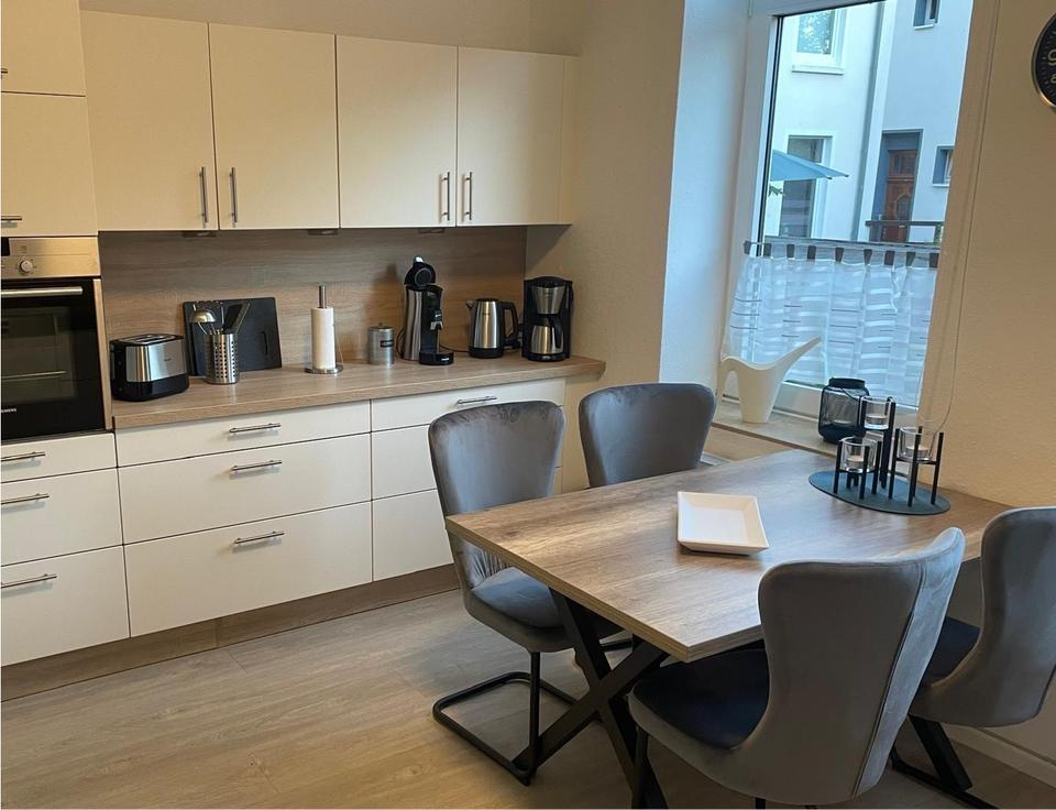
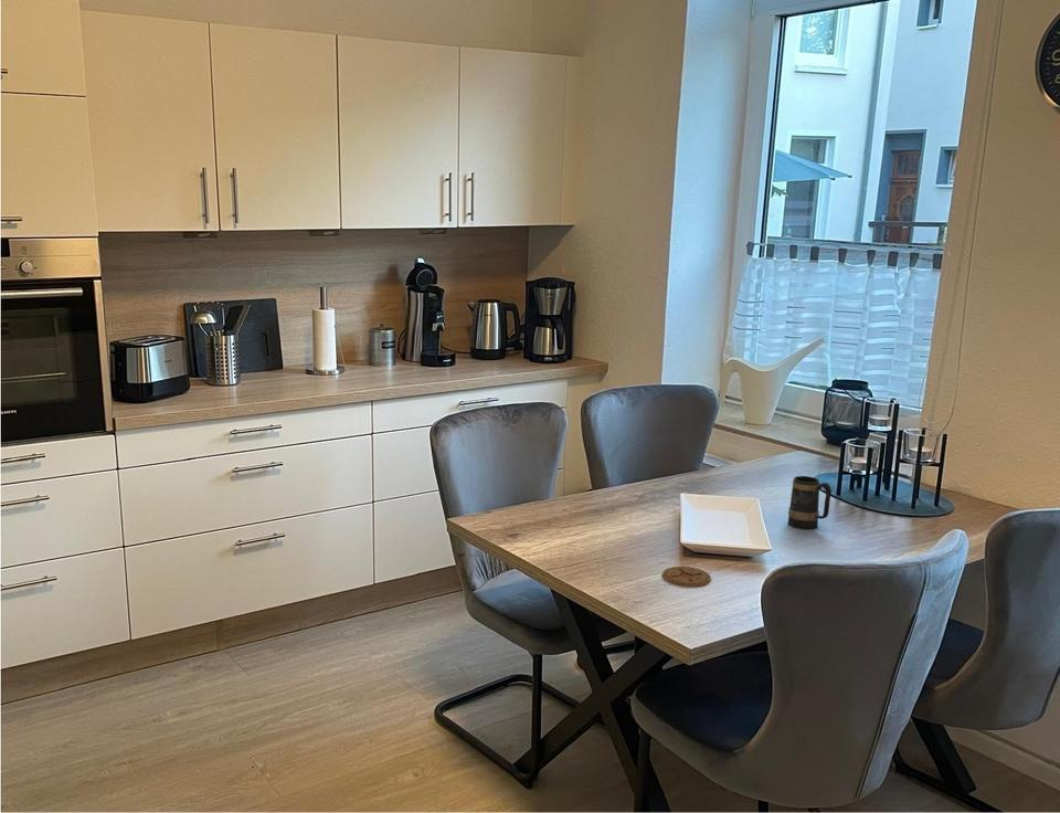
+ mug [787,475,833,530]
+ coaster [661,566,712,588]
